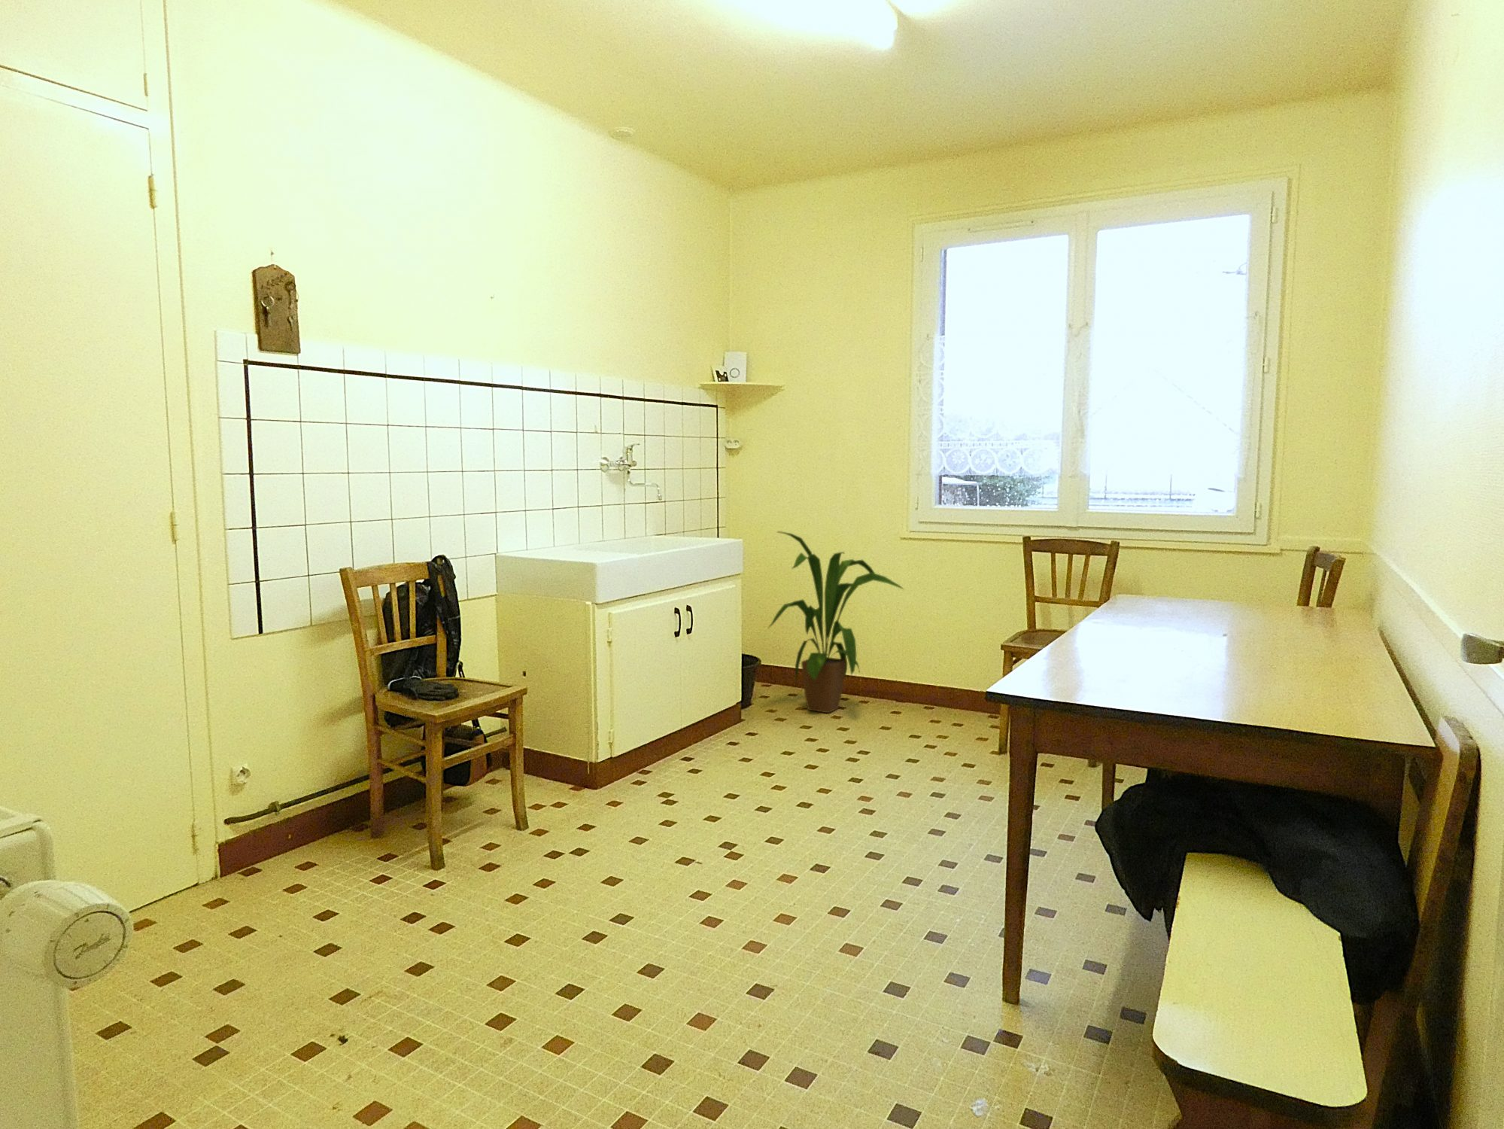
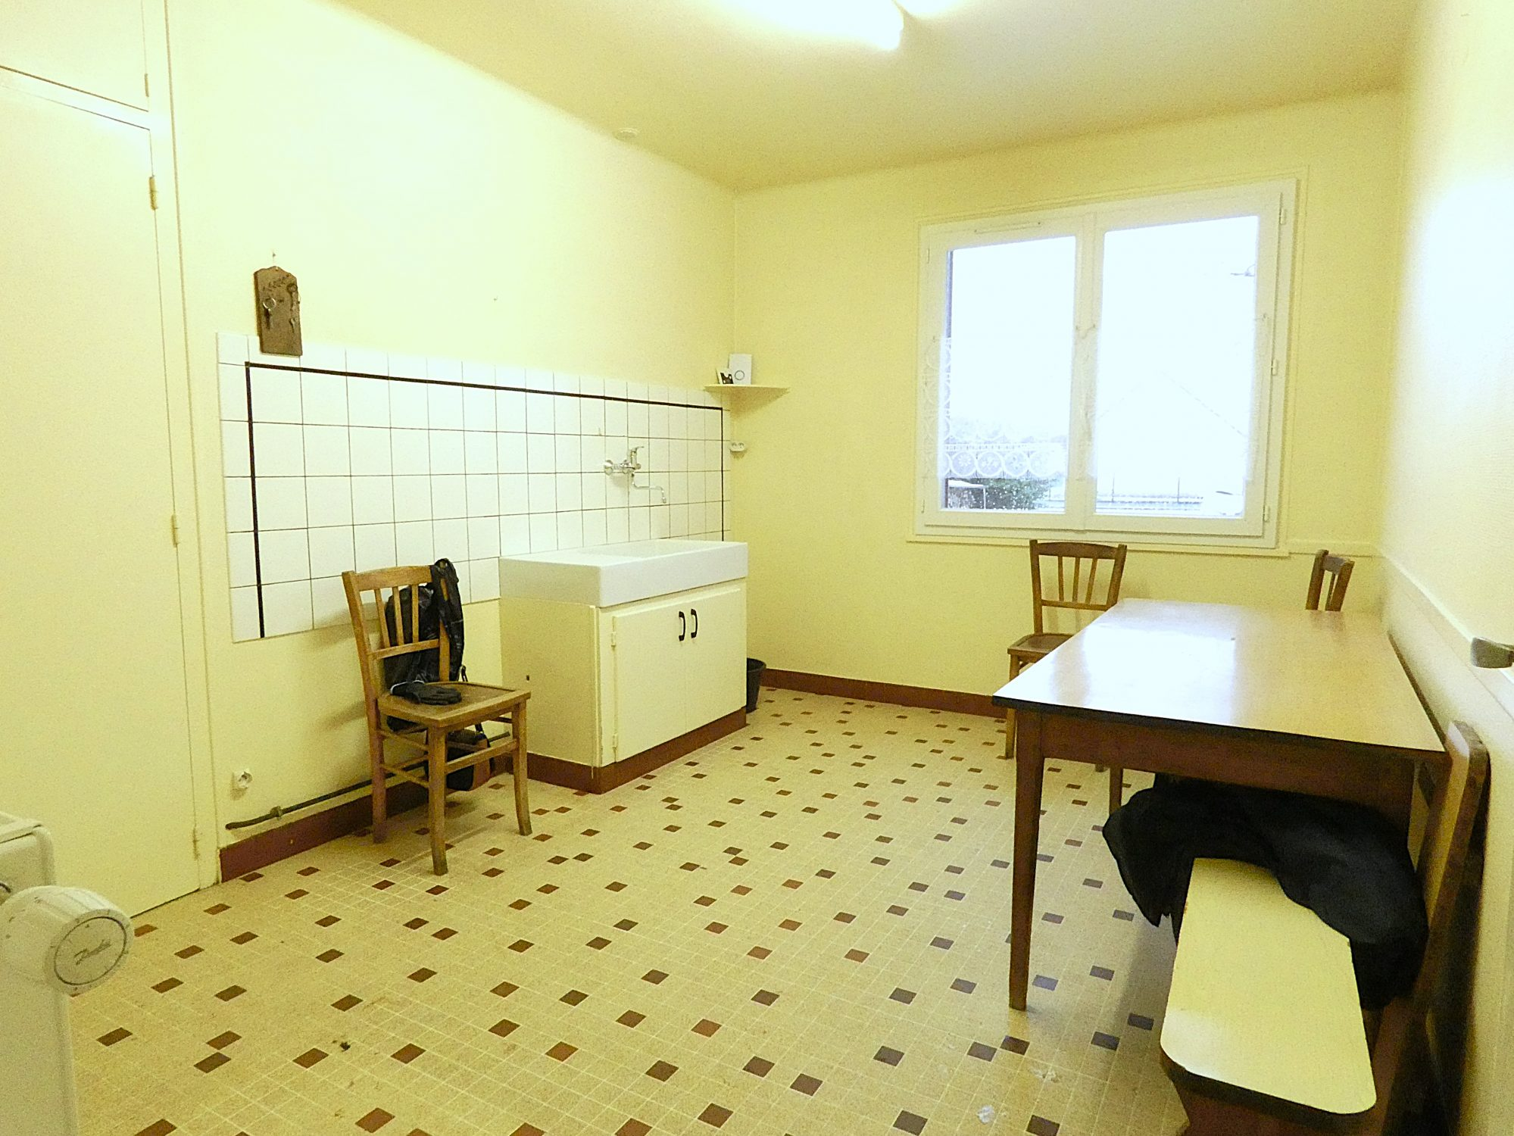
- house plant [767,530,905,714]
